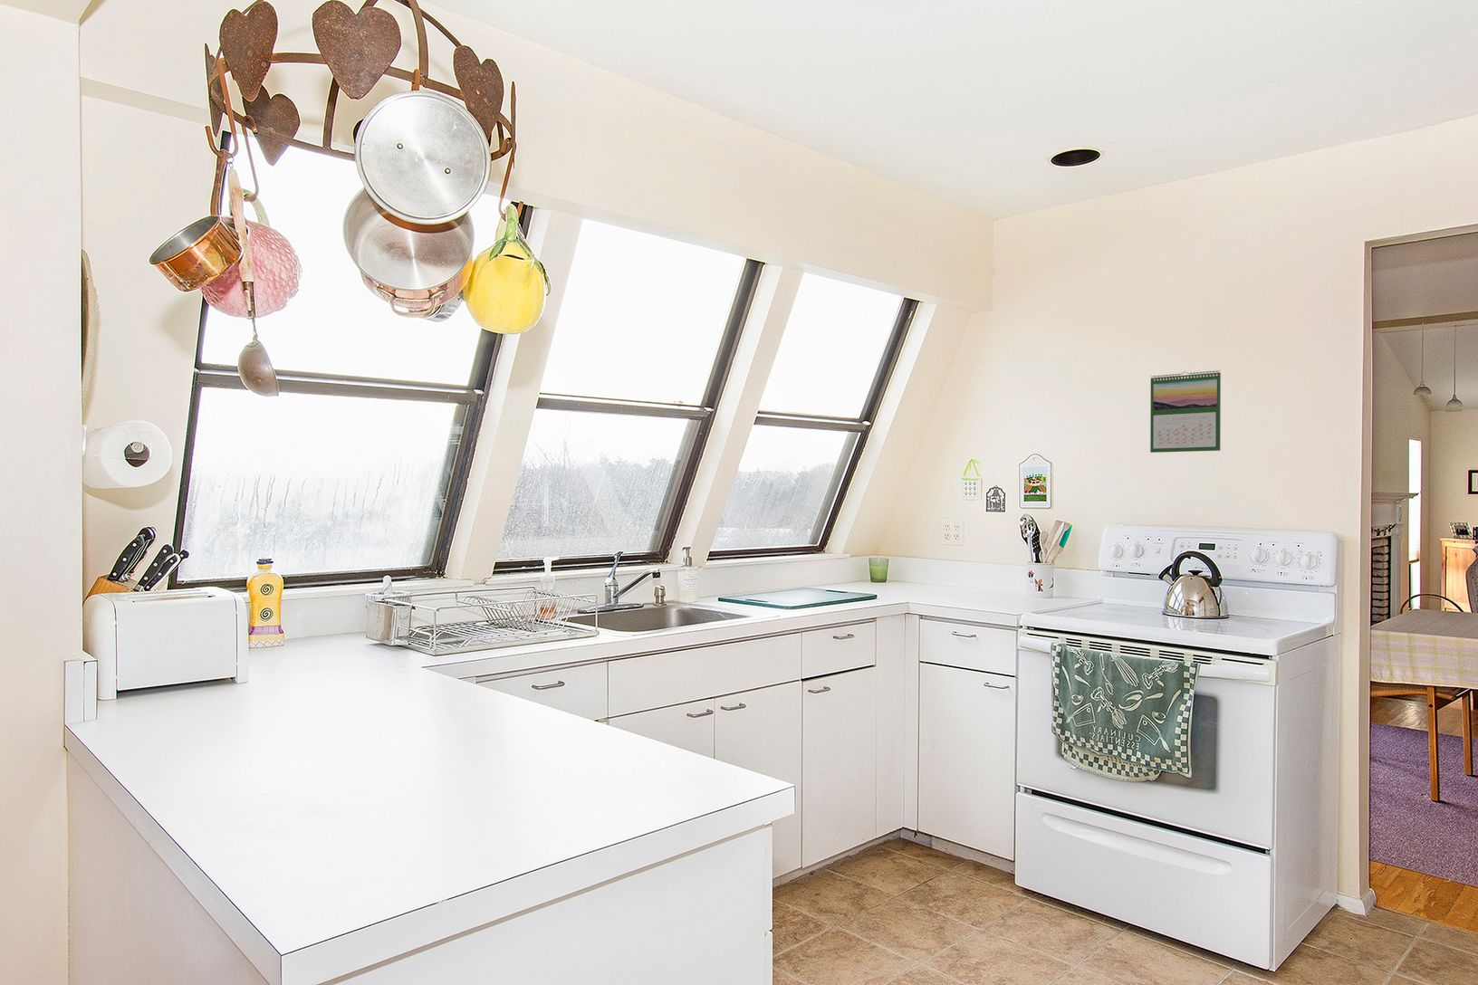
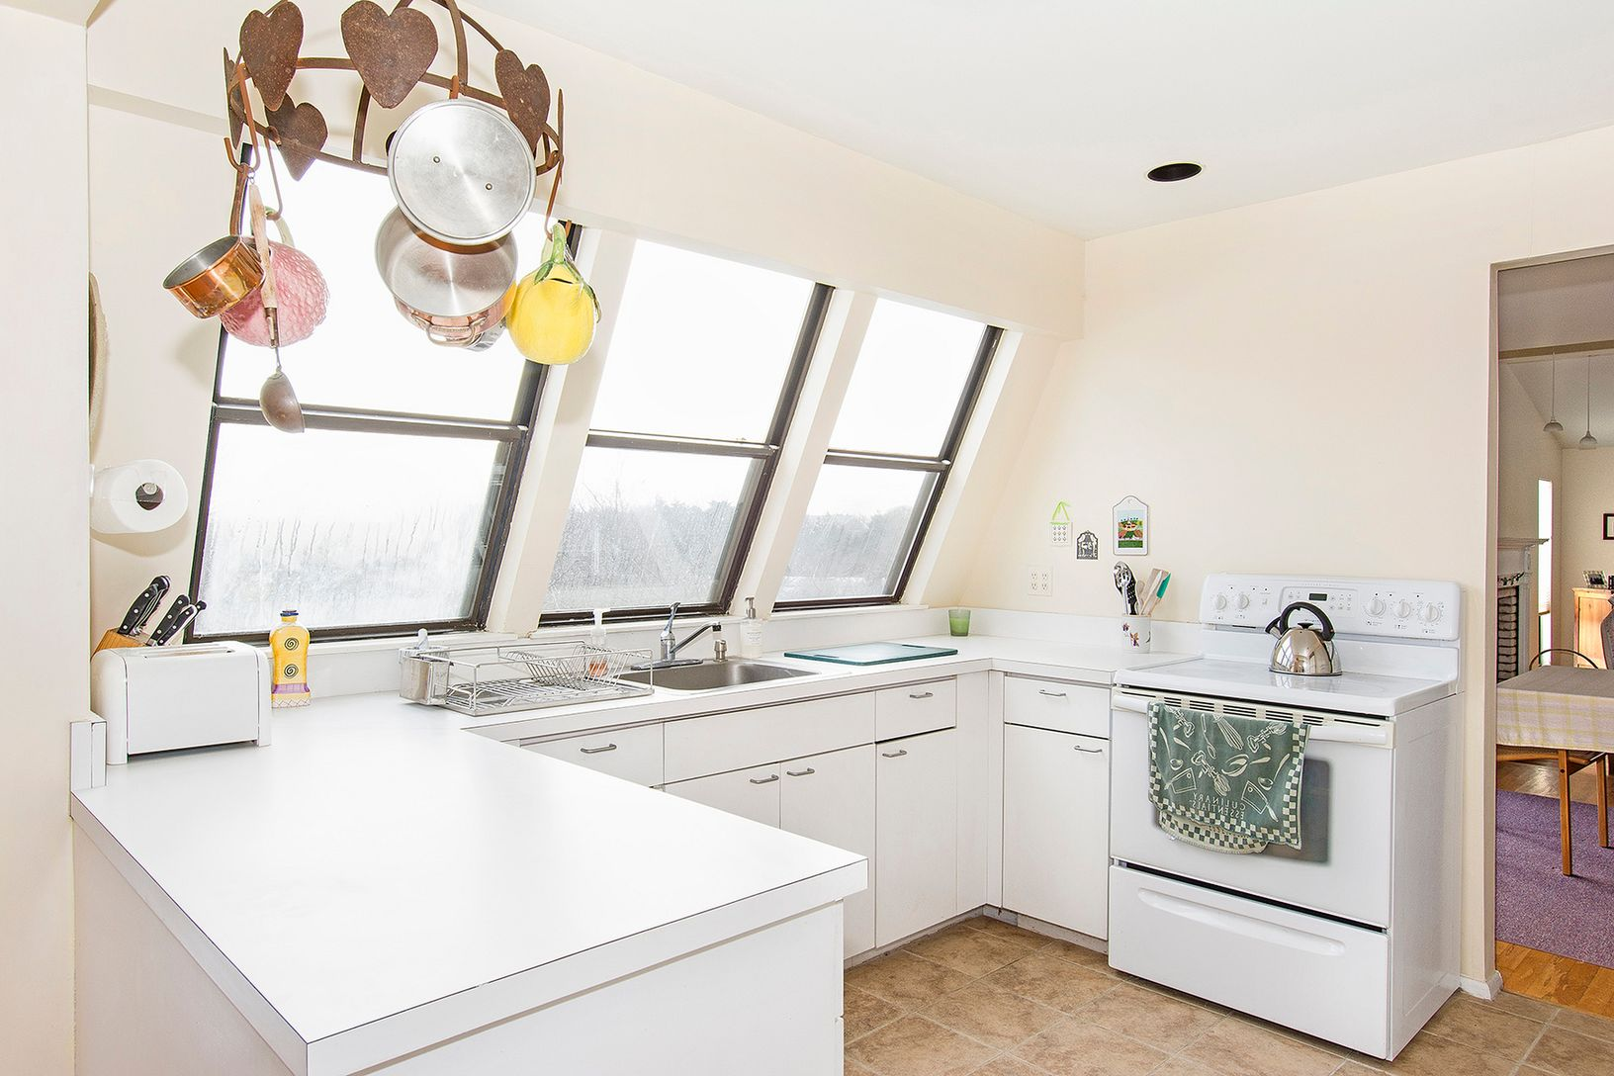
- calendar [1149,369,1222,454]
